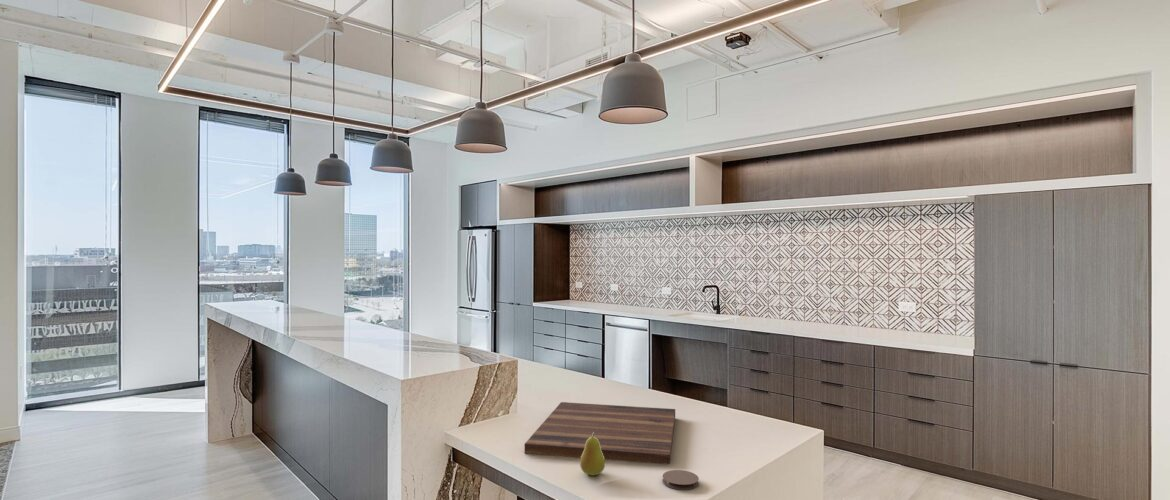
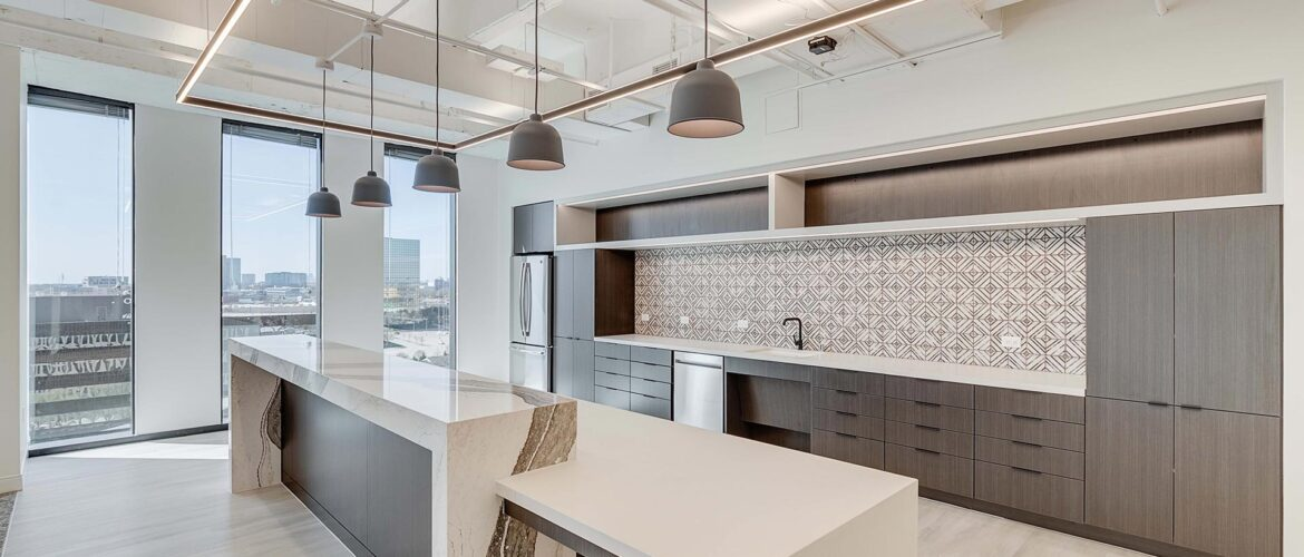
- coaster [662,469,700,491]
- fruit [579,432,606,476]
- cutting board [523,401,676,465]
